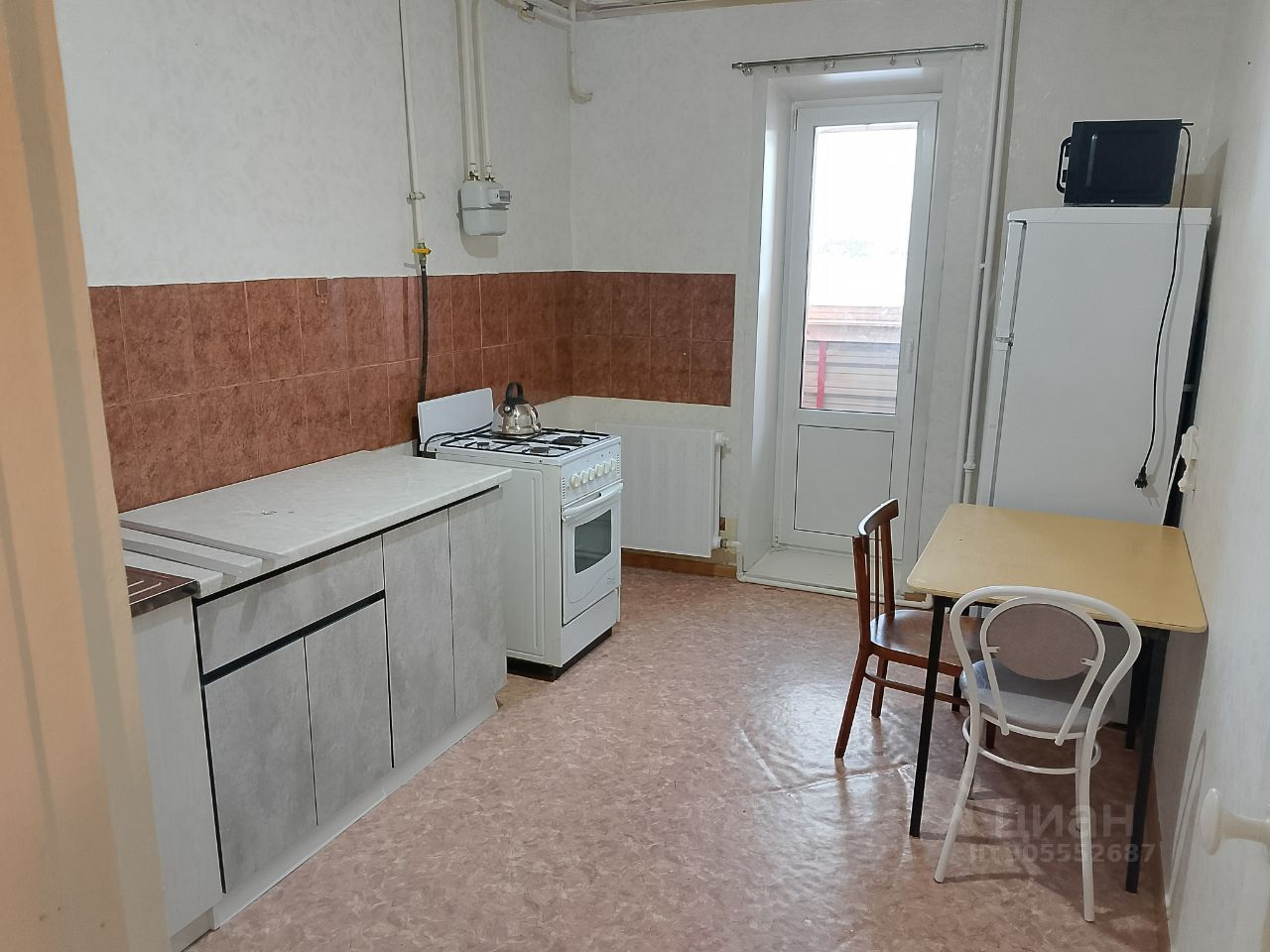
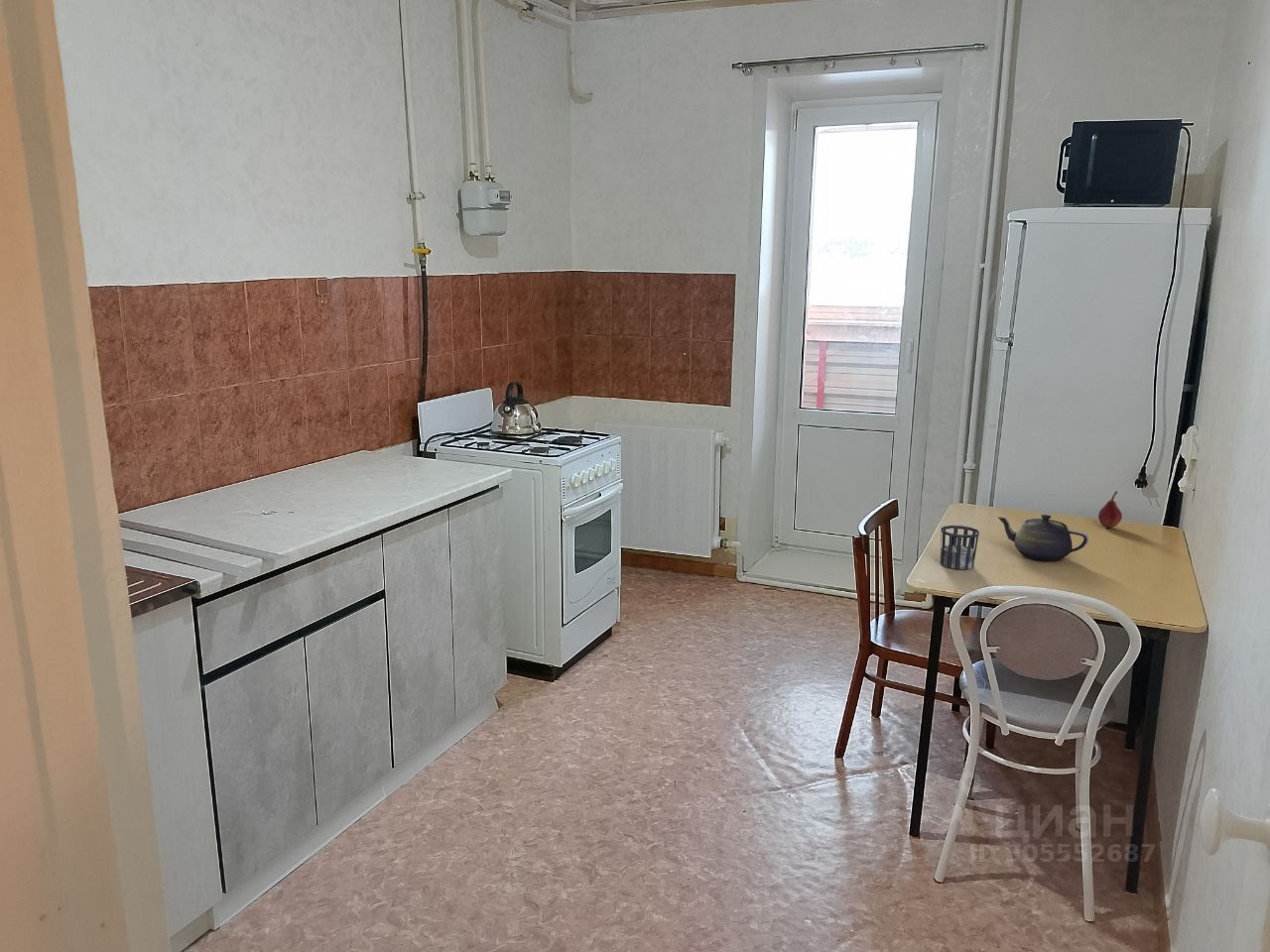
+ teapot [996,514,1089,561]
+ cup [940,525,980,570]
+ fruit [1097,490,1123,529]
